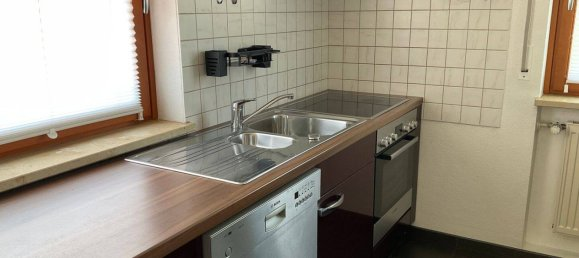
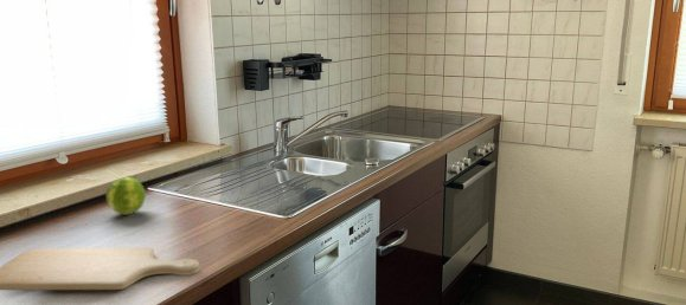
+ chopping board [0,247,200,291]
+ fruit [104,176,147,216]
